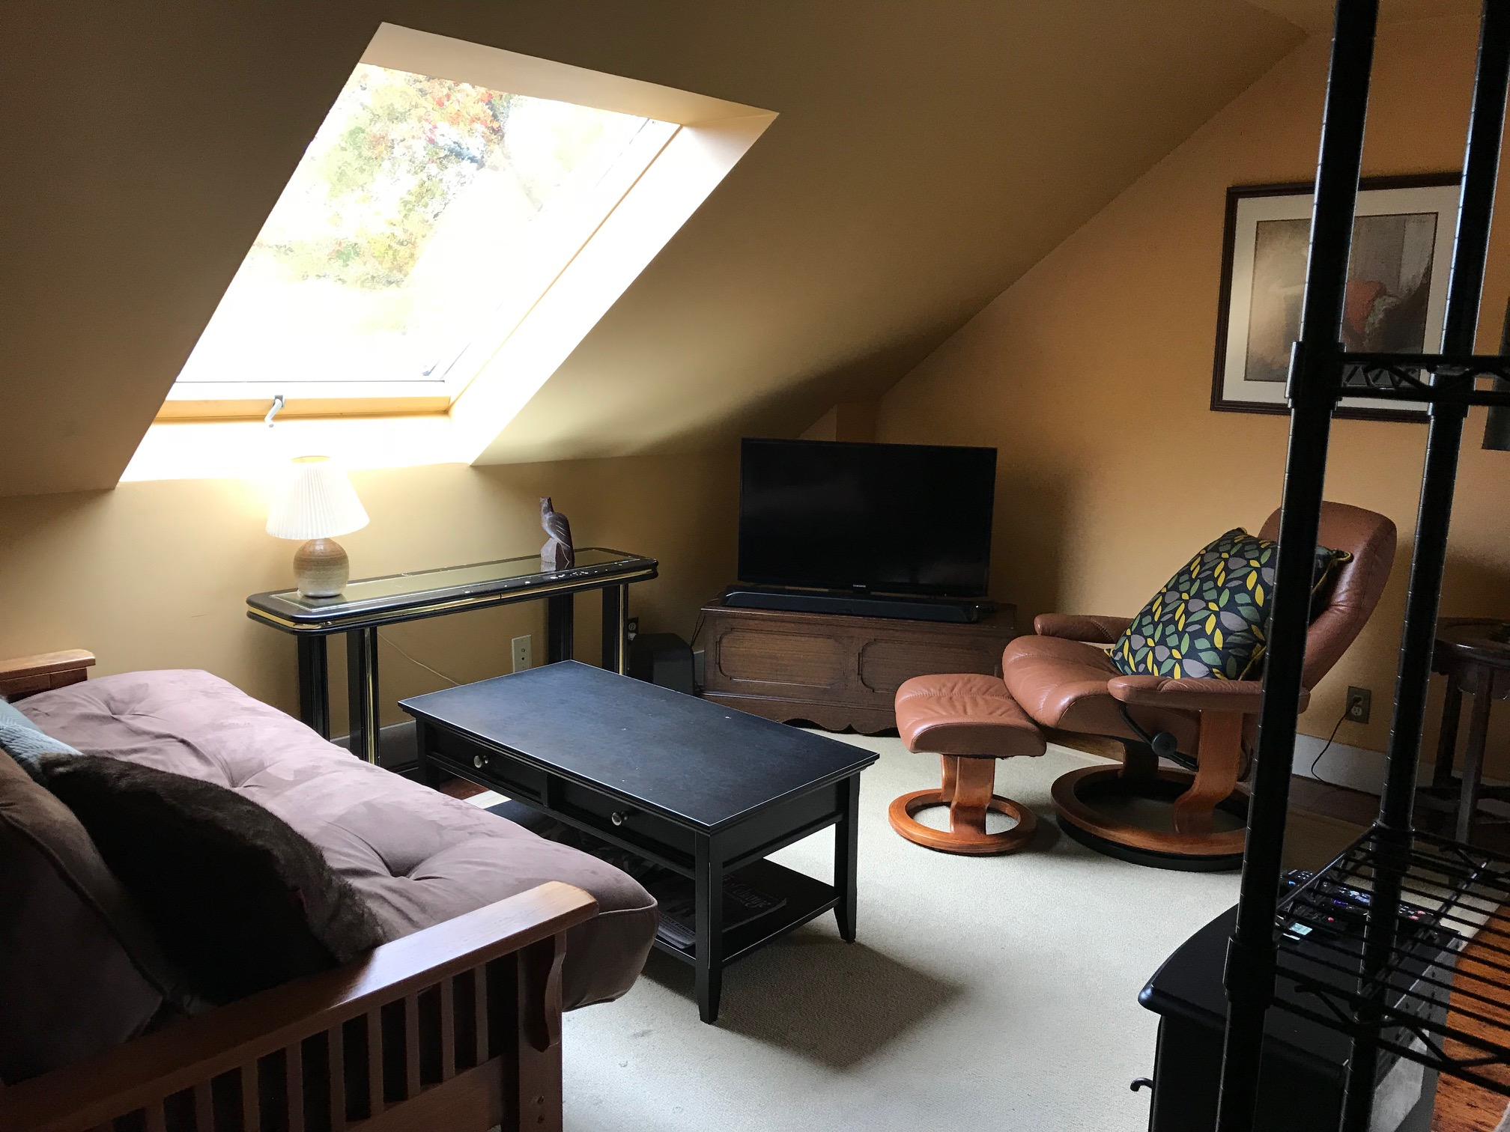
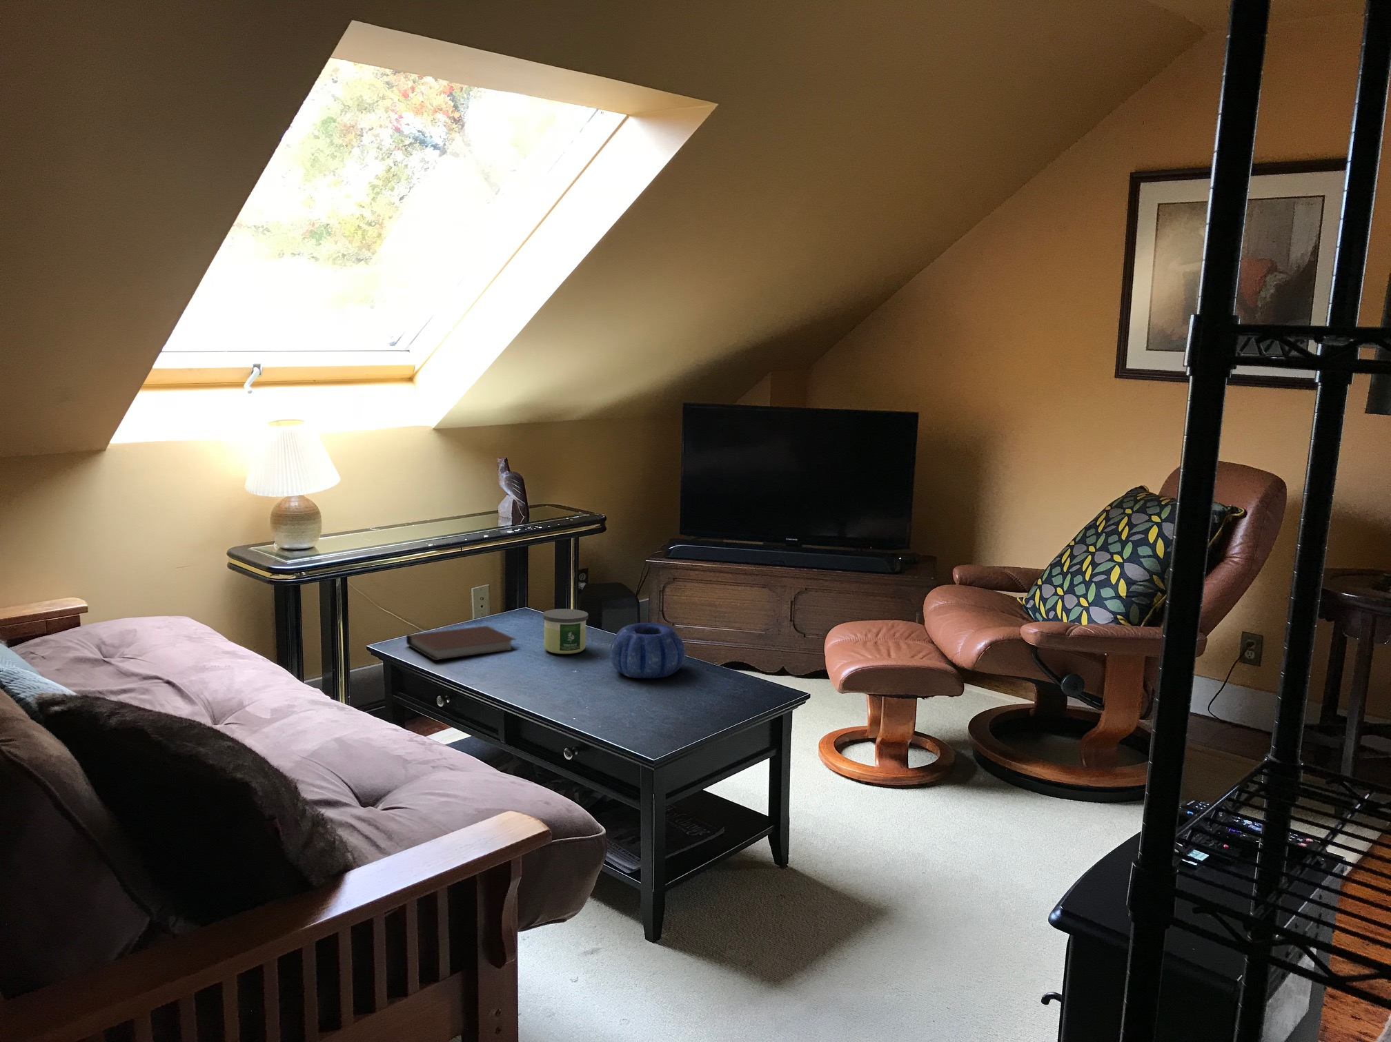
+ notebook [405,625,517,661]
+ candle [542,609,588,655]
+ decorative bowl [609,623,686,679]
